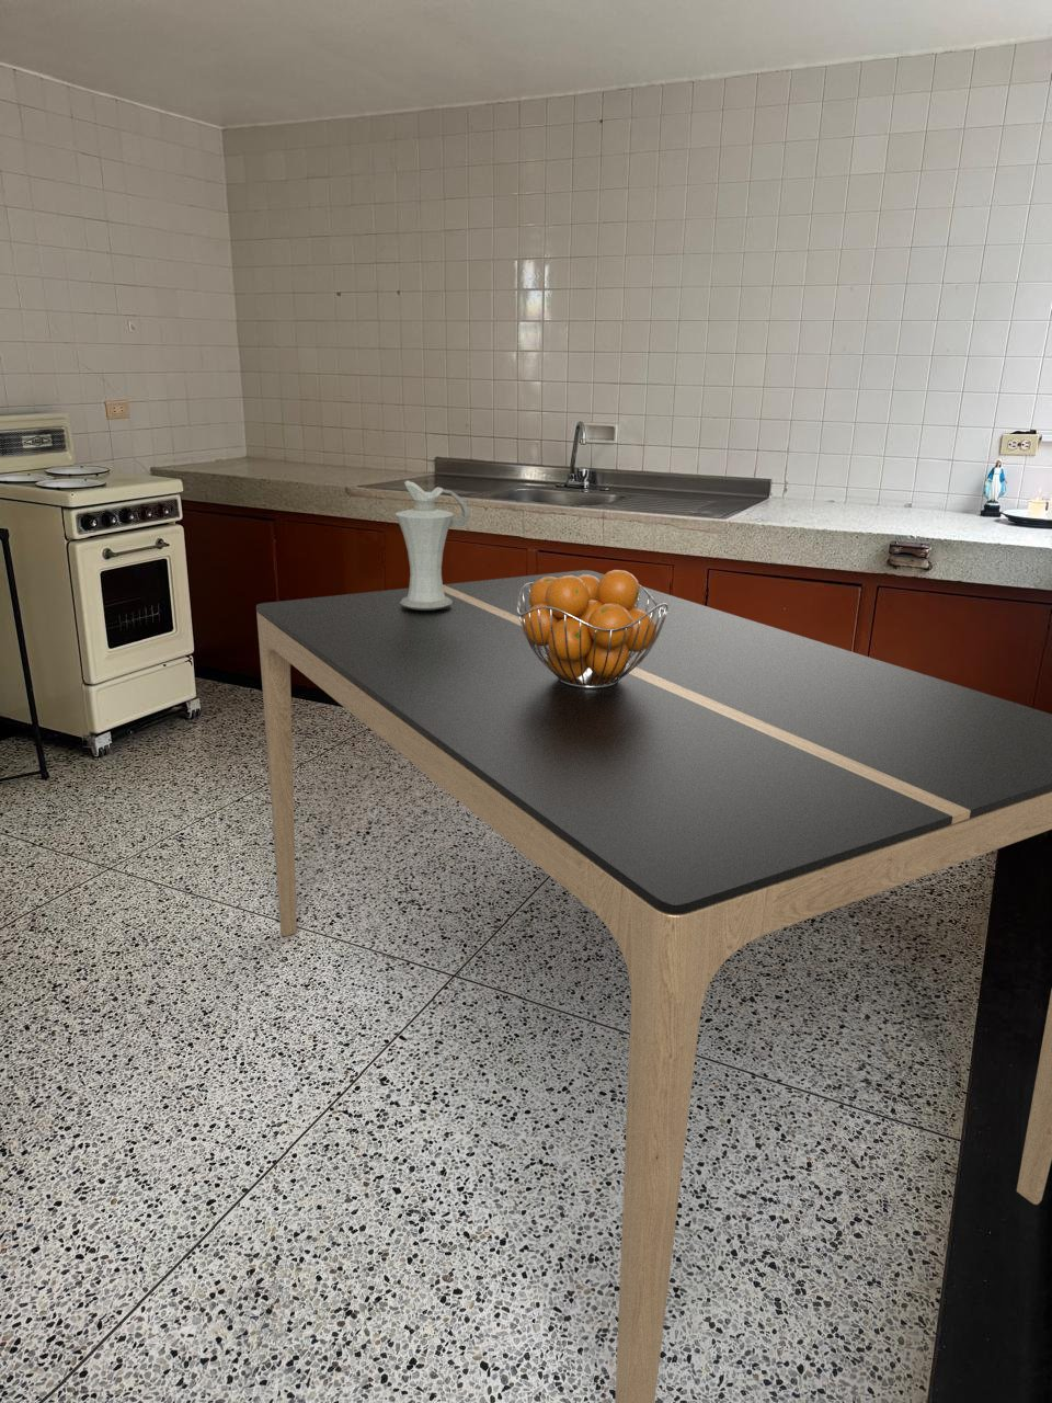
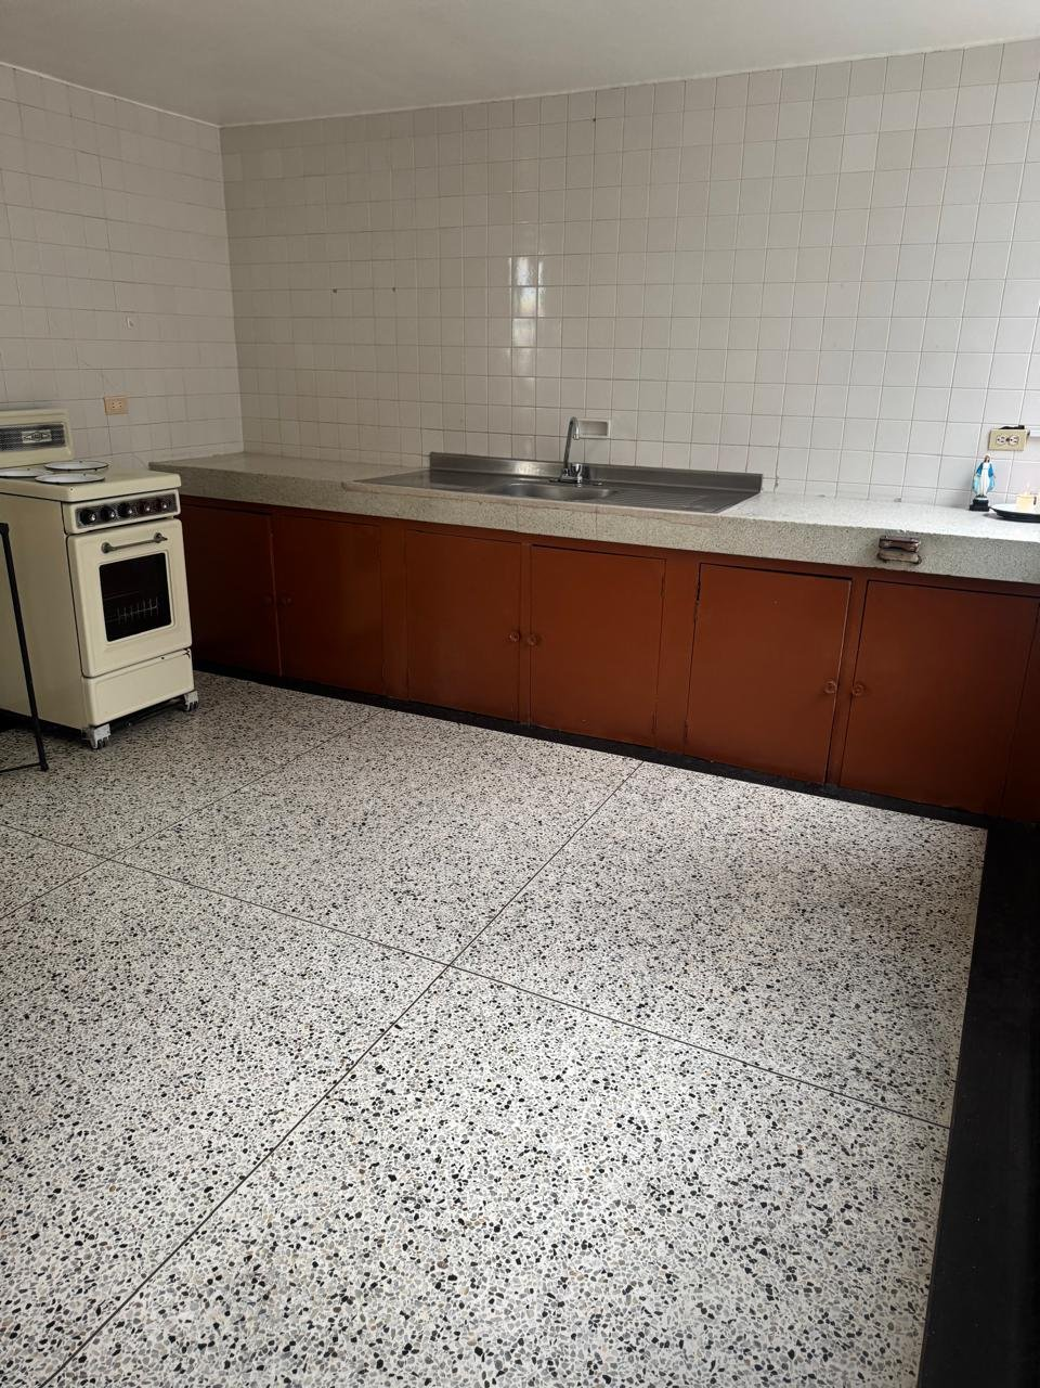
- pitcher [394,481,471,611]
- fruit basket [517,569,669,689]
- dining table [255,569,1052,1403]
